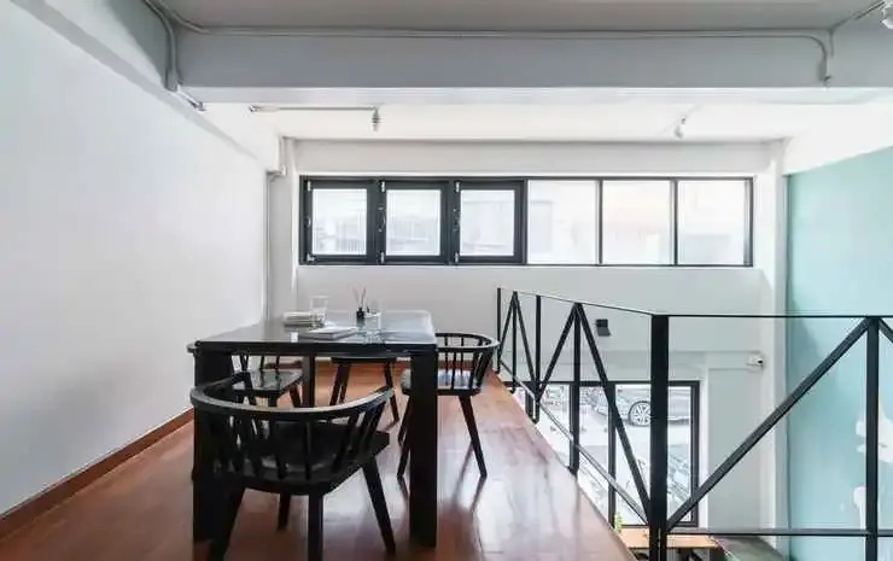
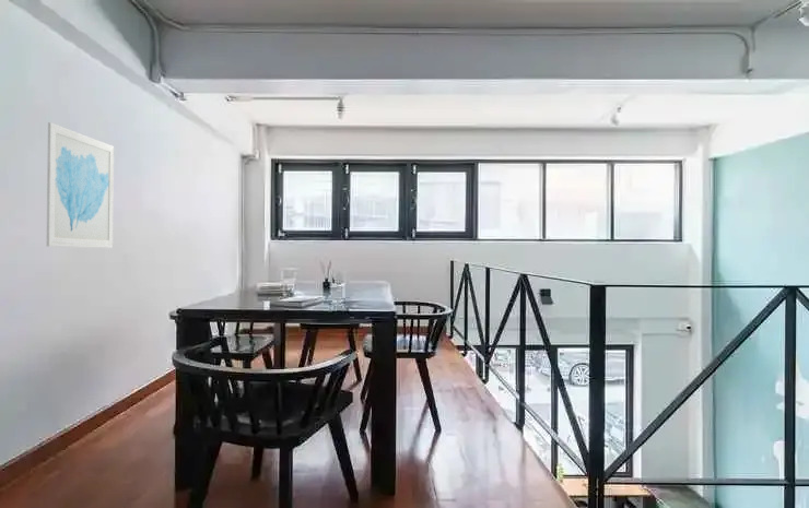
+ wall art [46,121,115,249]
